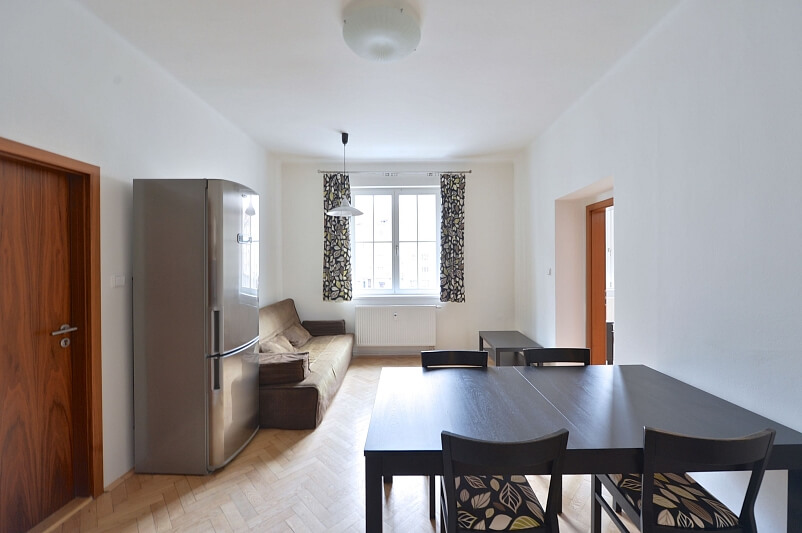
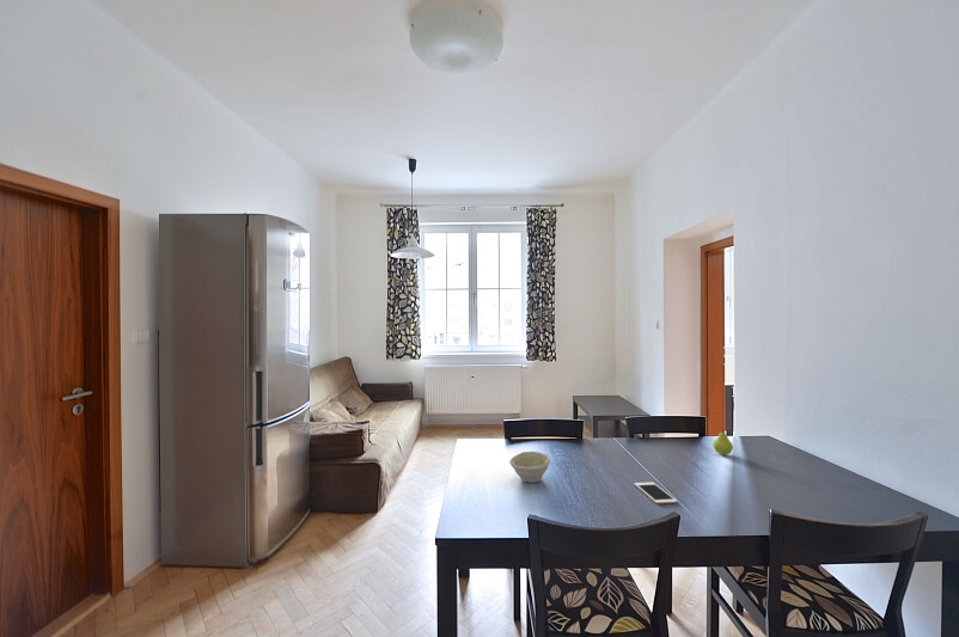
+ bowl [508,451,551,484]
+ fruit [711,428,734,457]
+ cell phone [634,482,678,504]
